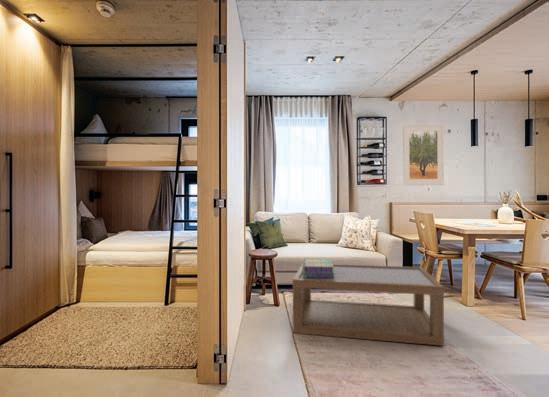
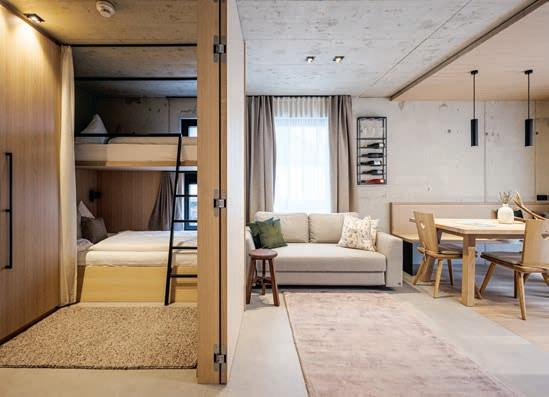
- coffee table [292,262,445,347]
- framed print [402,124,445,186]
- stack of books [303,258,335,278]
